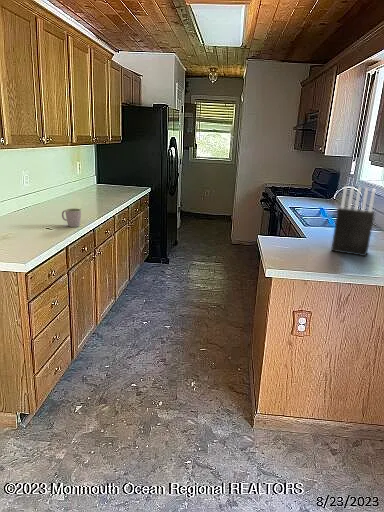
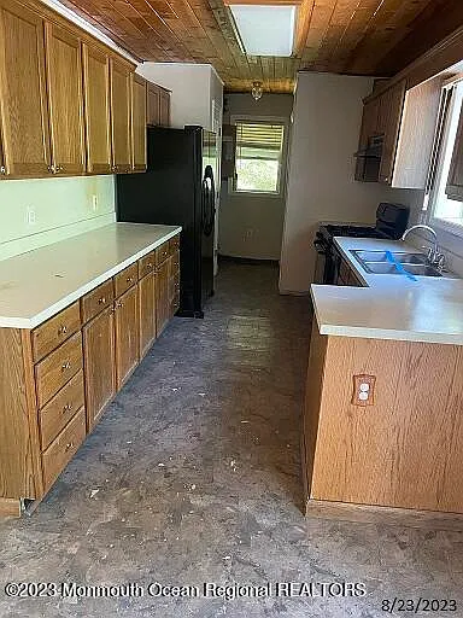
- knife block [330,185,377,258]
- mug [61,208,82,228]
